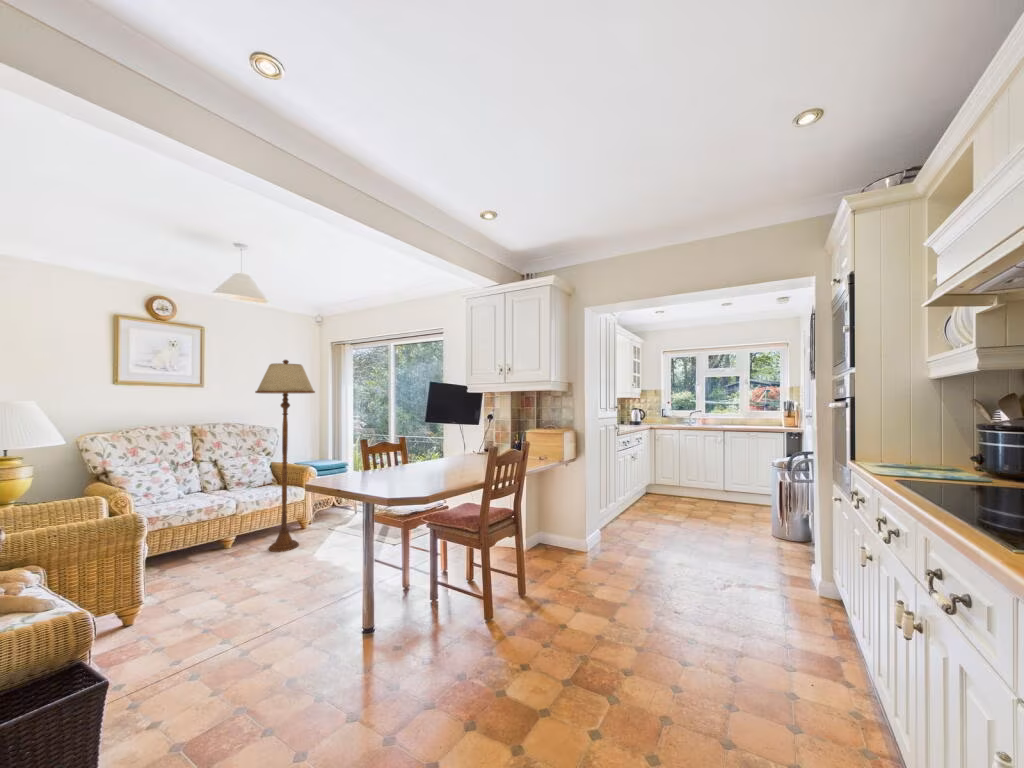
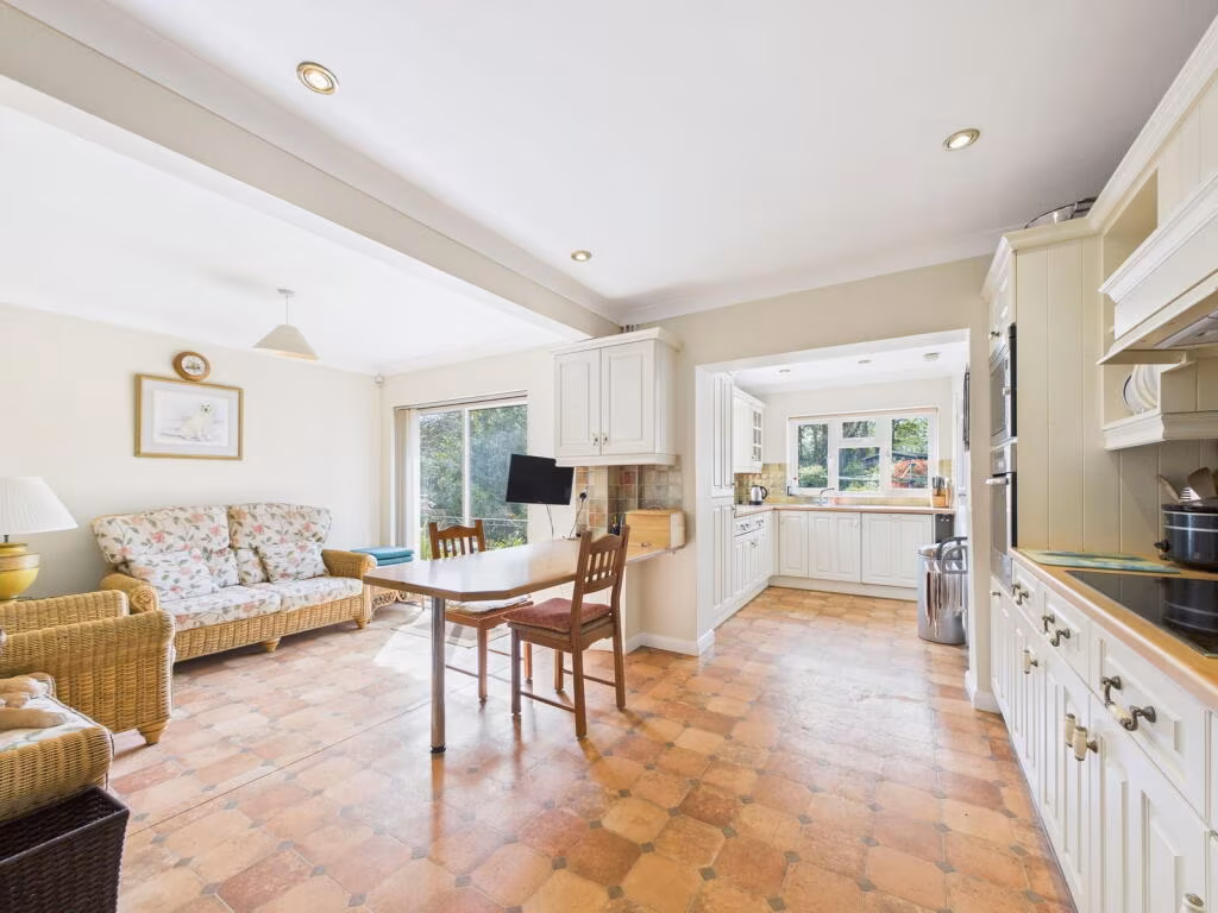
- floor lamp [254,359,316,553]
